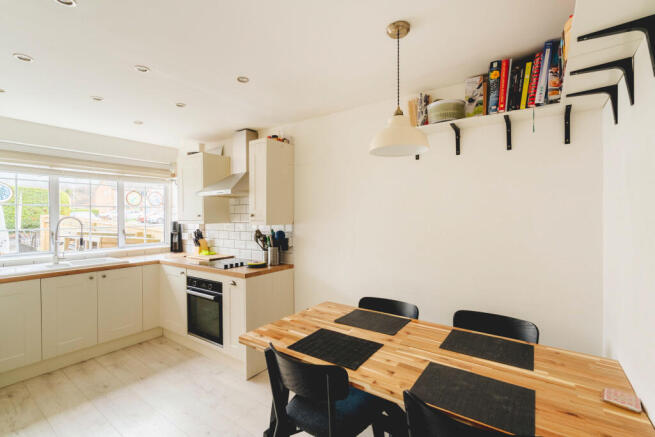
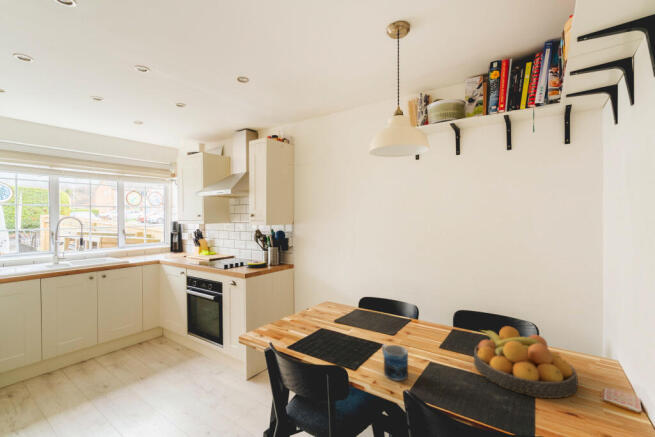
+ fruit bowl [473,325,579,399]
+ mug [381,343,409,382]
